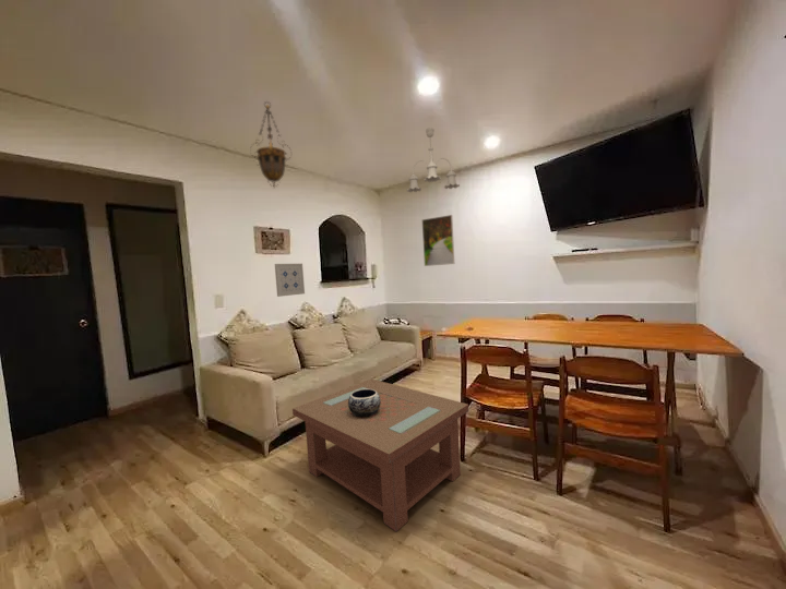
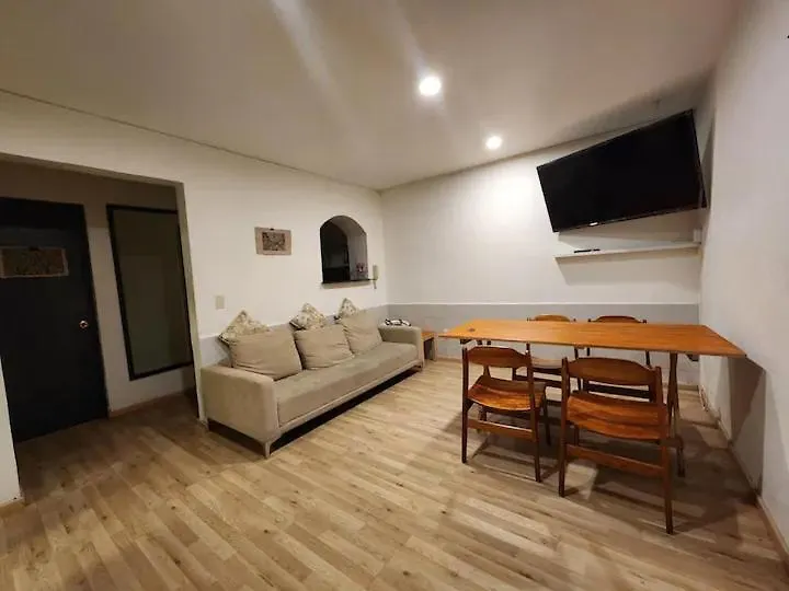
- decorative bowl [348,389,381,417]
- ceiling light fixture [406,127,461,193]
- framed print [421,214,455,267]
- coffee table [291,378,469,532]
- hanging lantern [249,100,293,190]
- wall art [274,263,306,298]
